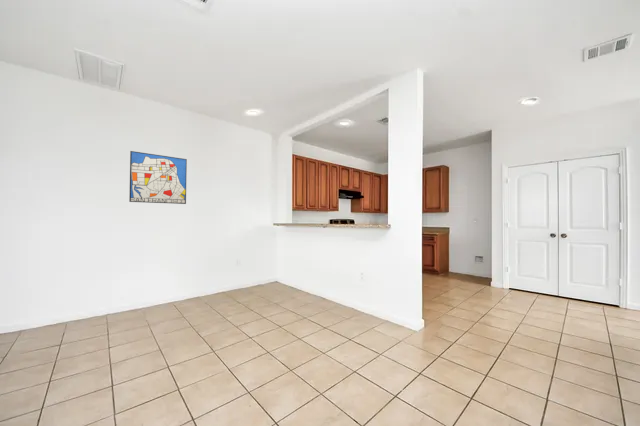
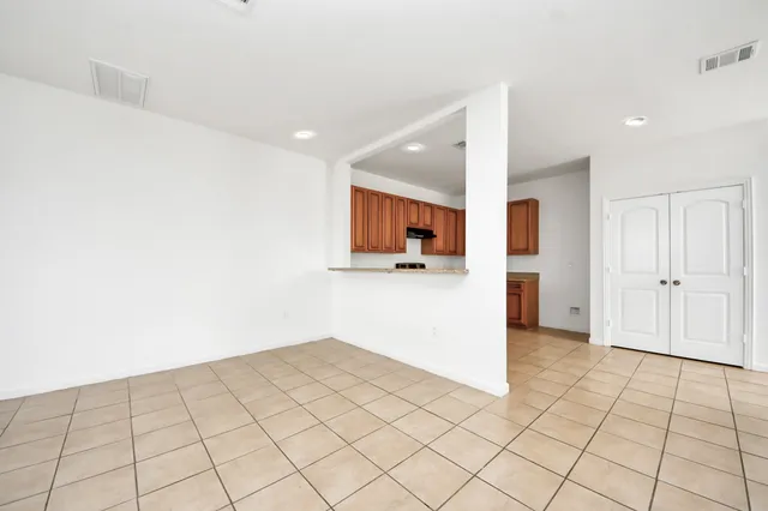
- wall art [128,150,188,205]
